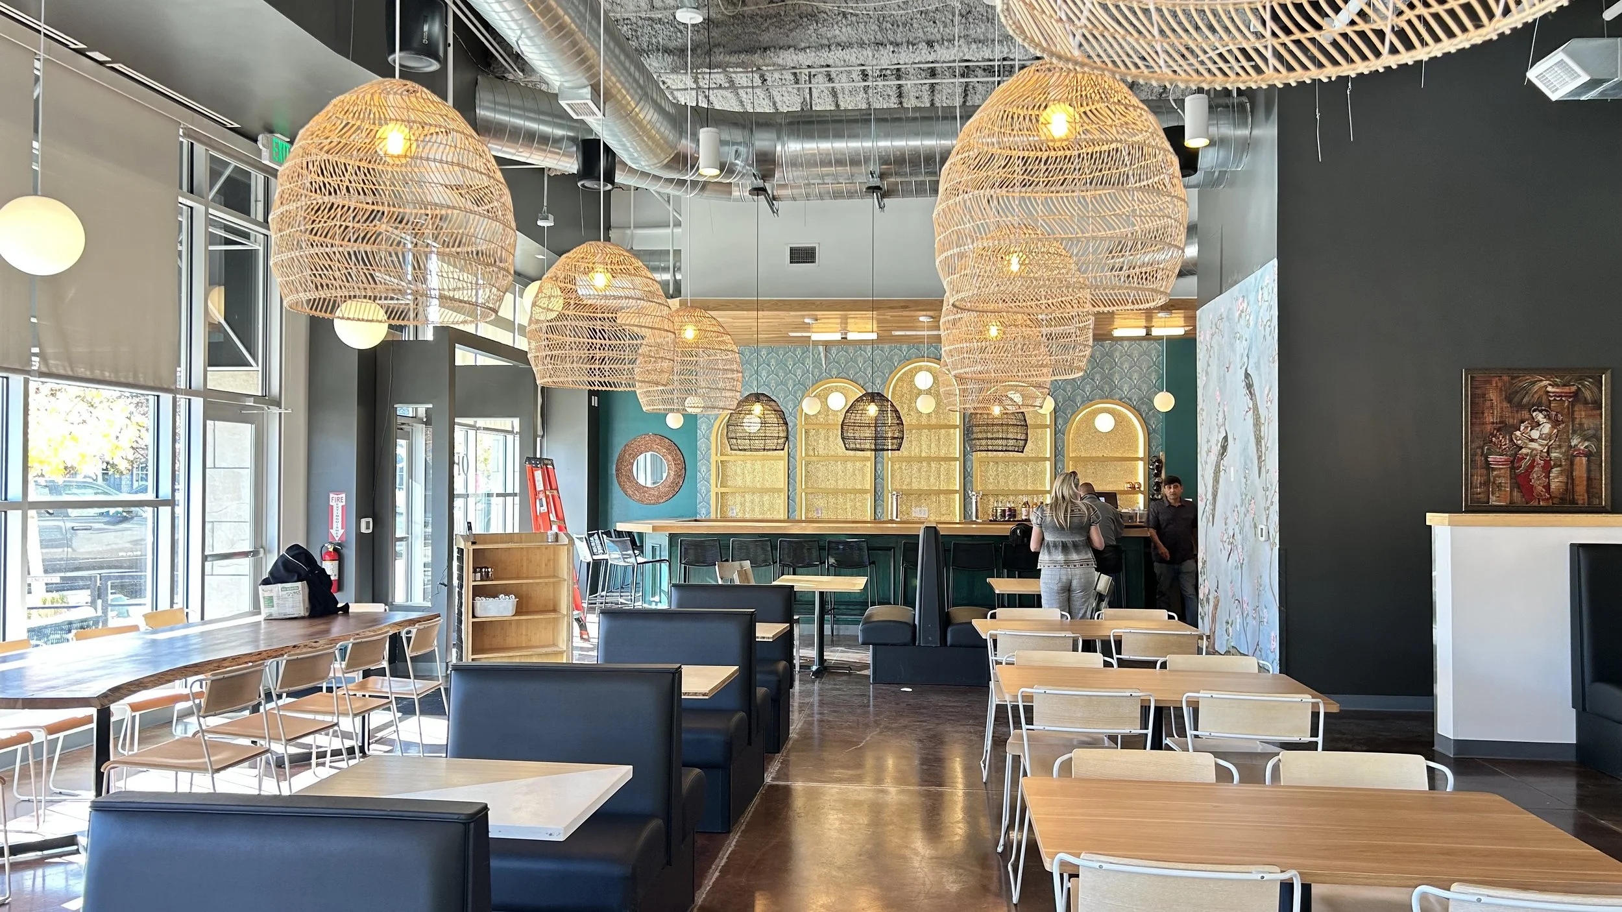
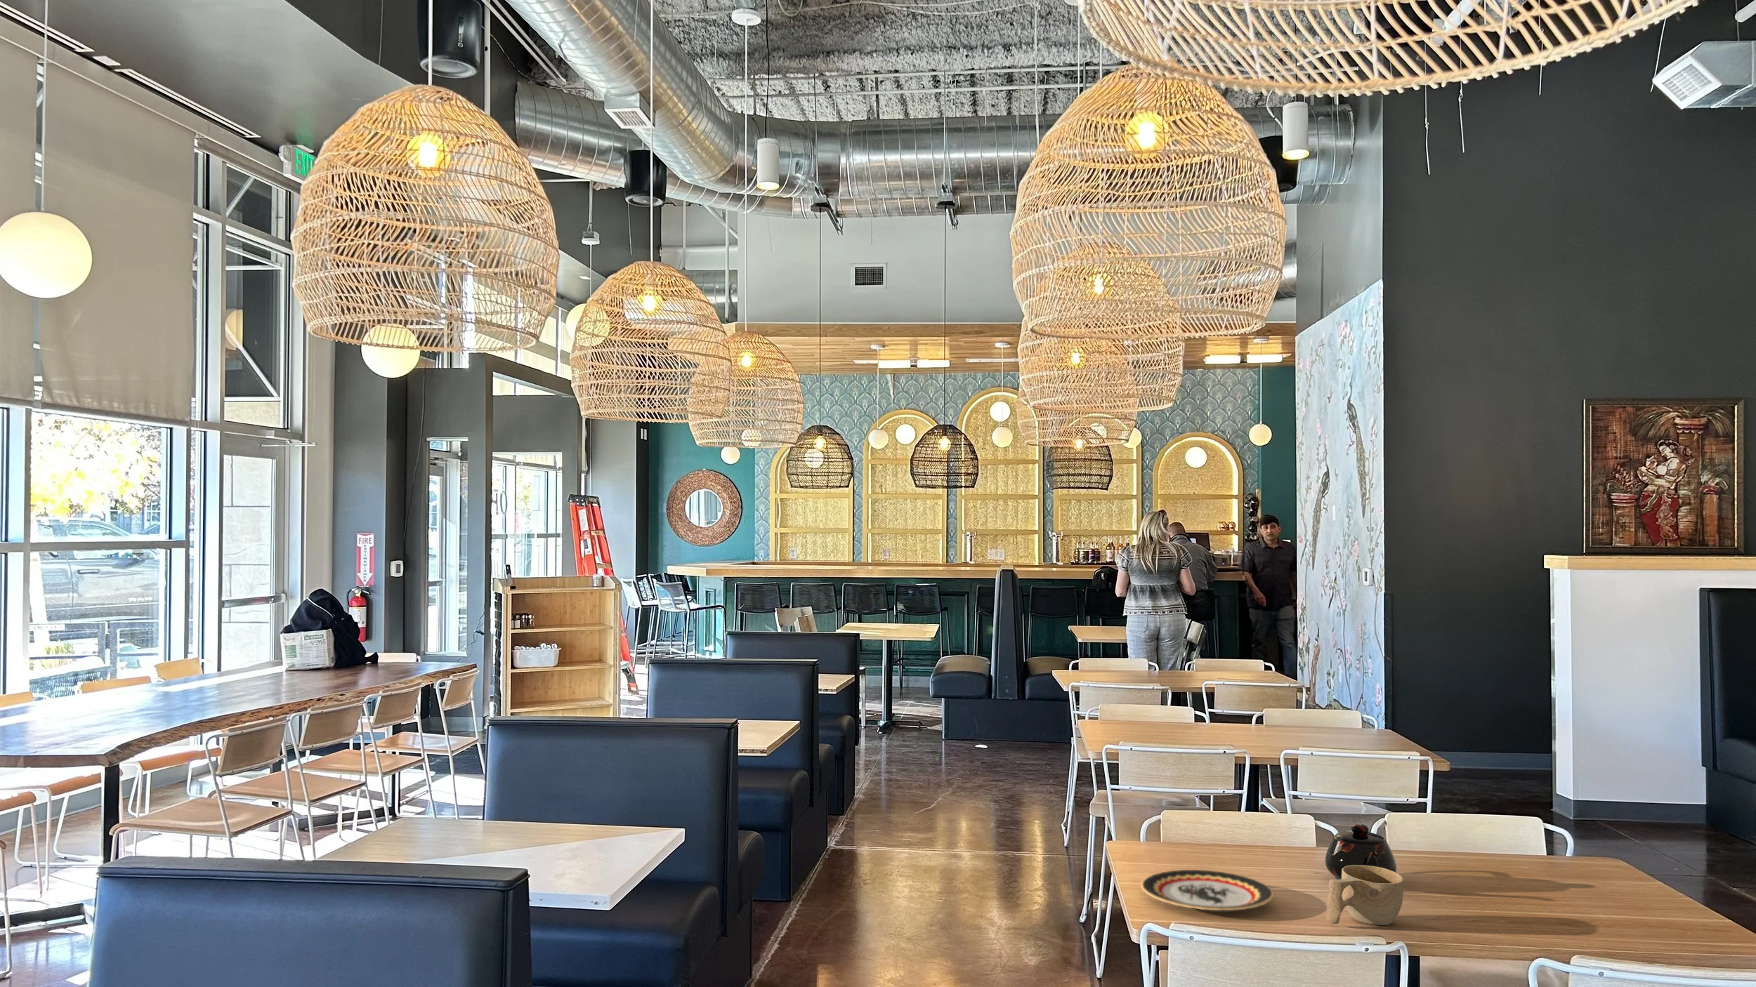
+ cup [1325,865,1404,926]
+ plate [1140,869,1274,911]
+ teapot [1324,823,1397,880]
